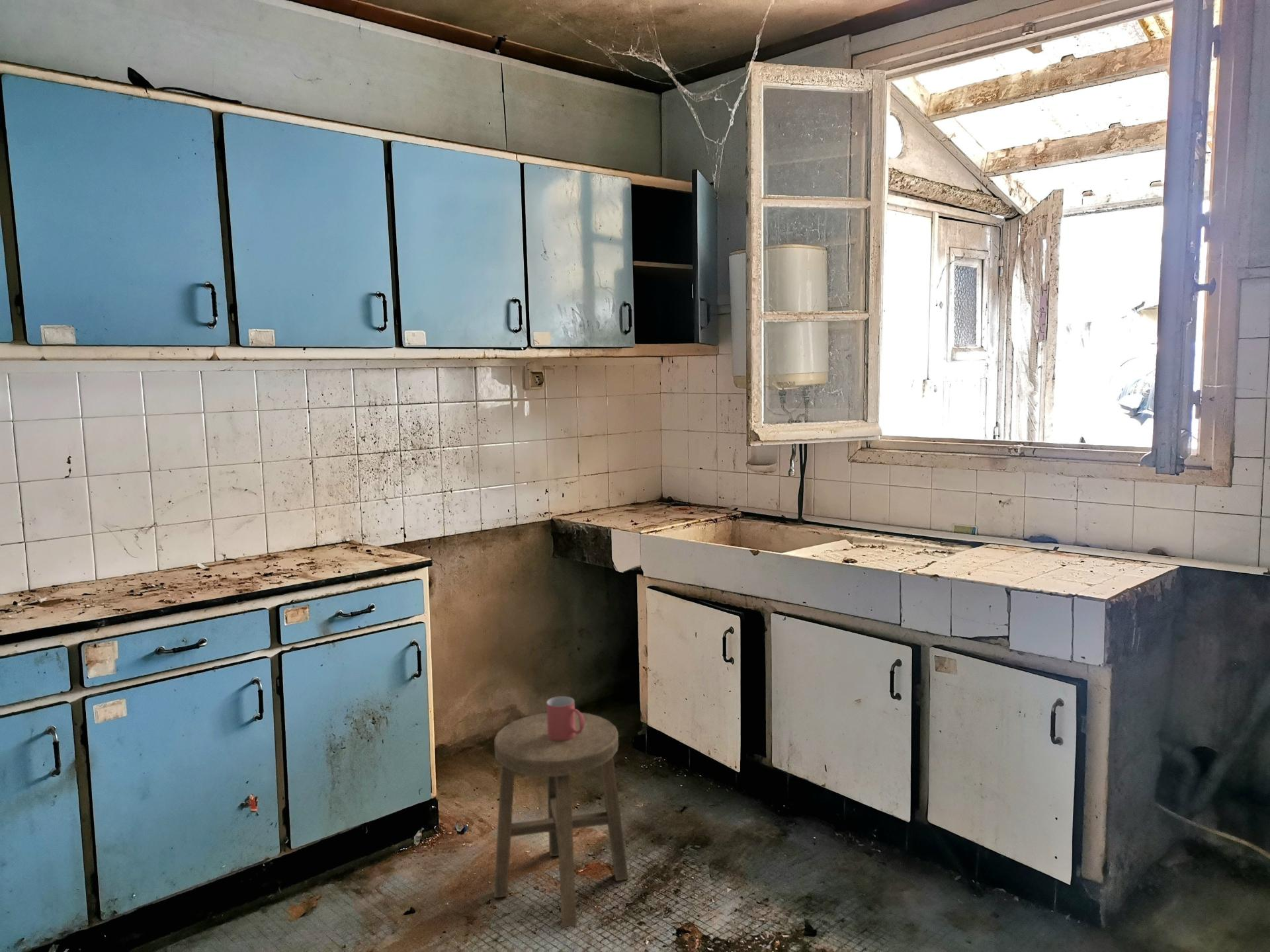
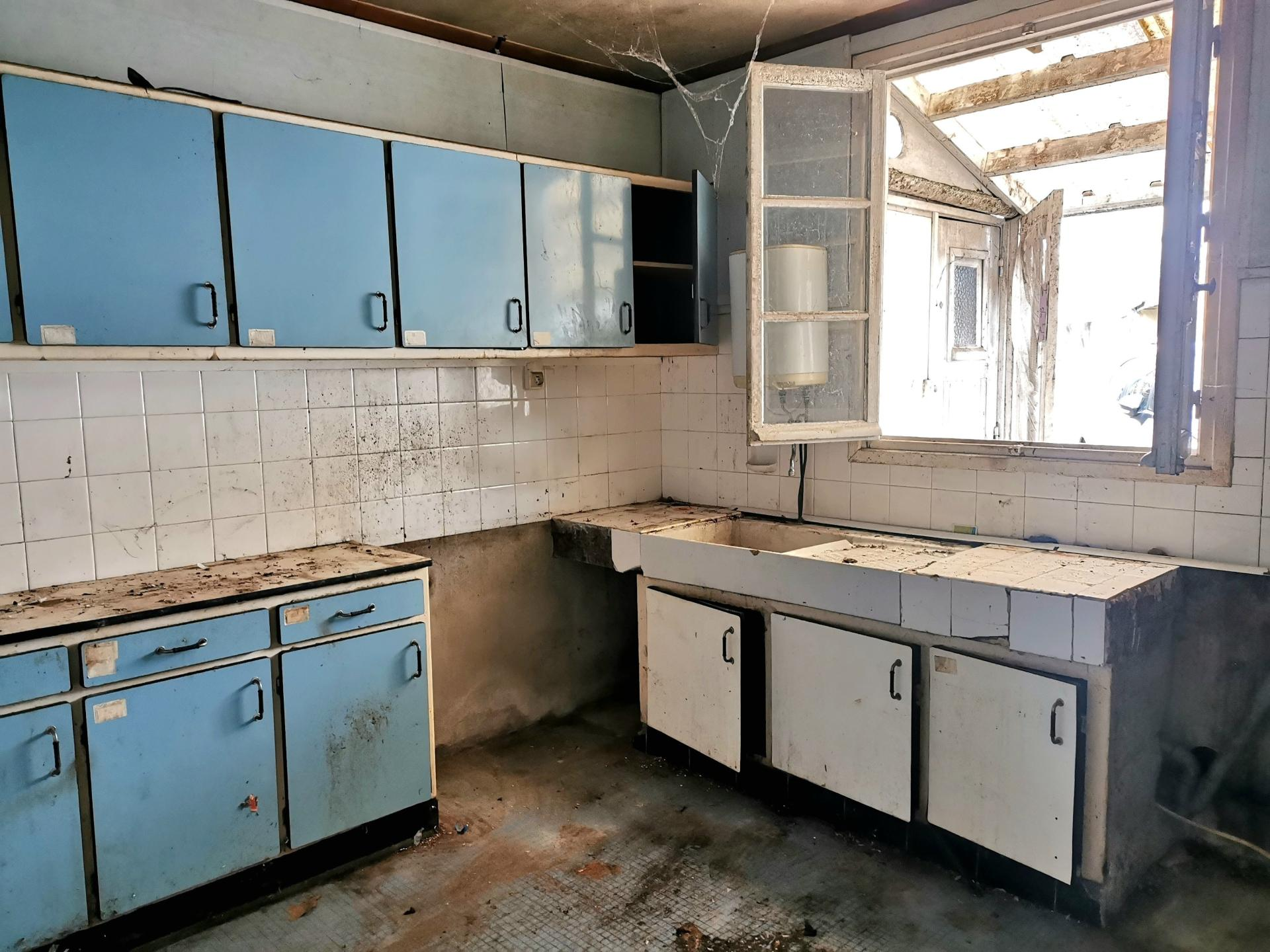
- stool [493,712,629,928]
- mug [546,695,585,741]
